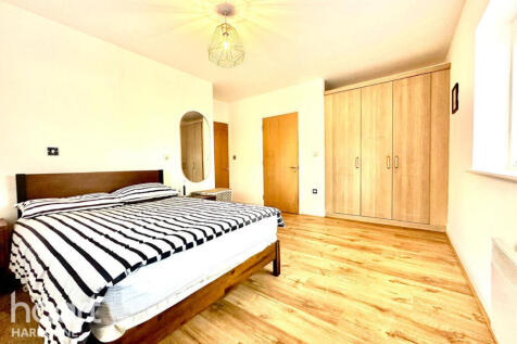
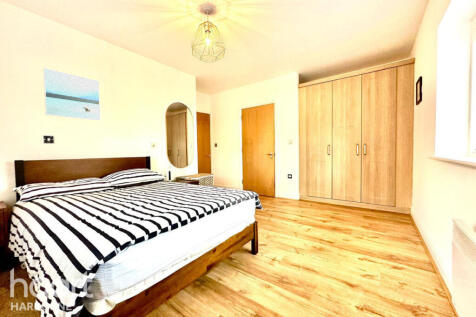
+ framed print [42,67,101,122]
